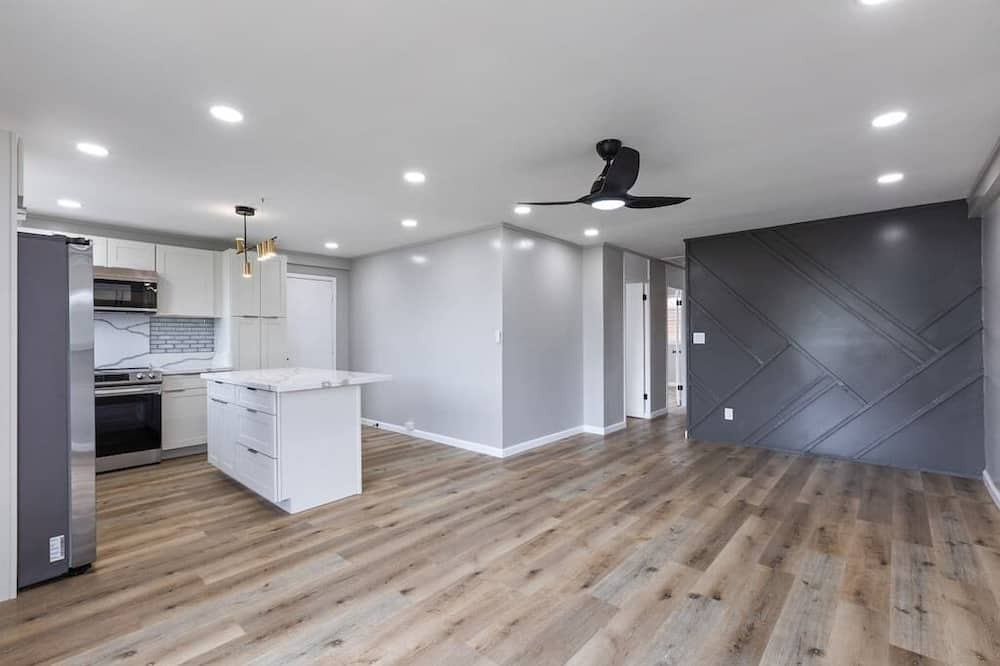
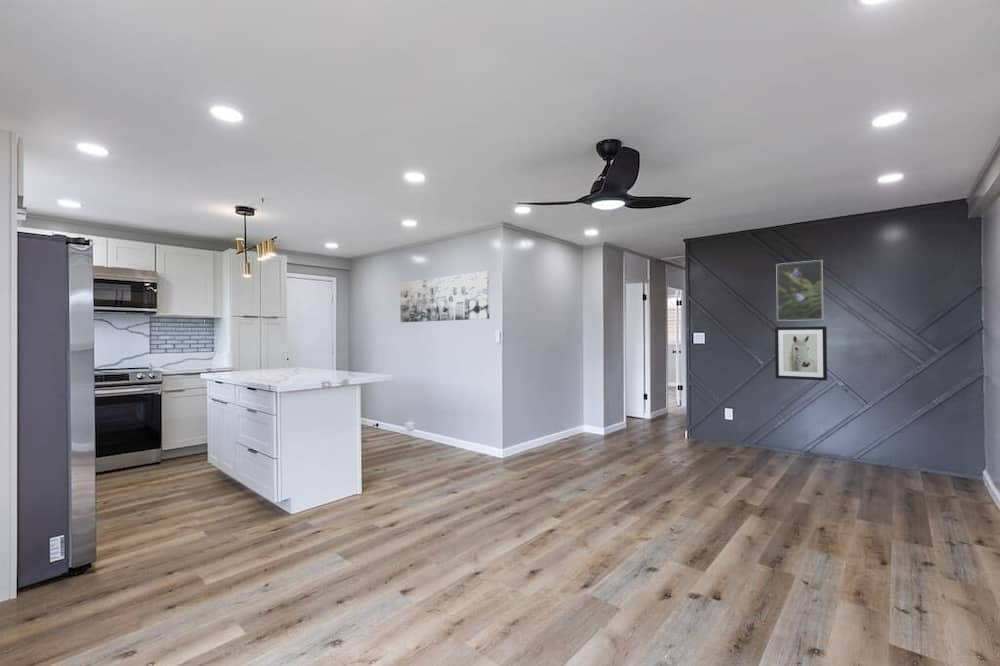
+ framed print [775,259,824,322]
+ wall art [774,325,828,382]
+ wall art [399,270,490,323]
